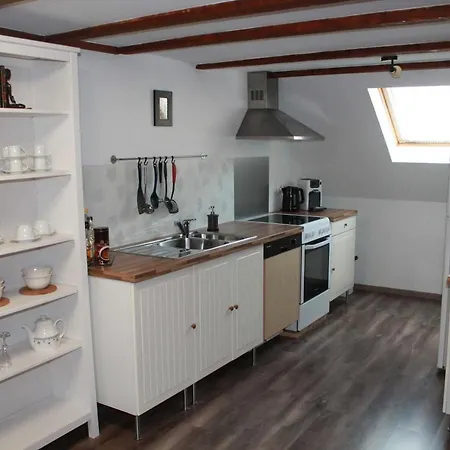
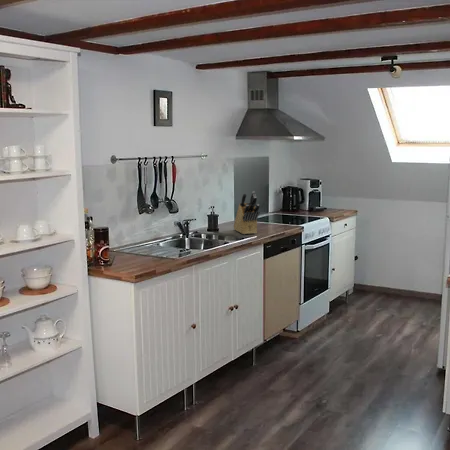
+ knife block [233,190,260,235]
